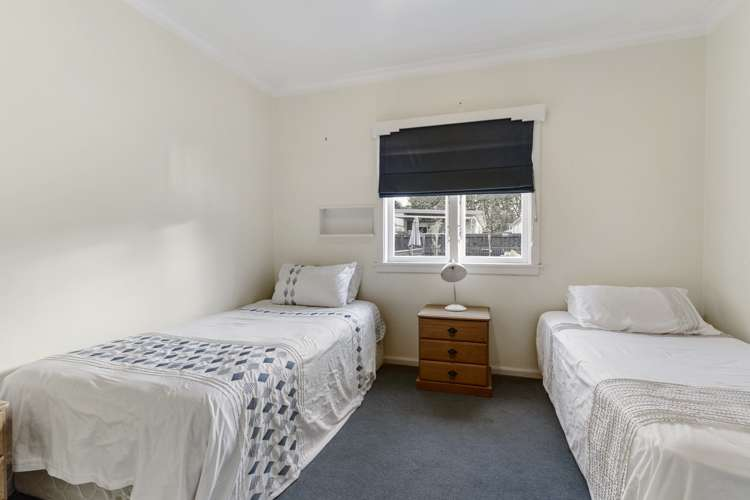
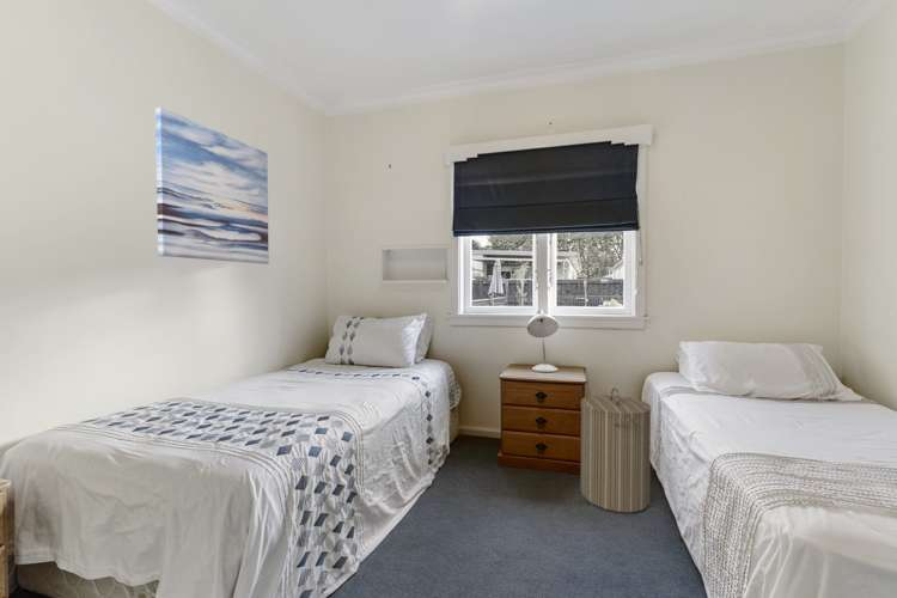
+ wall art [154,106,270,266]
+ laundry hamper [580,386,652,514]
